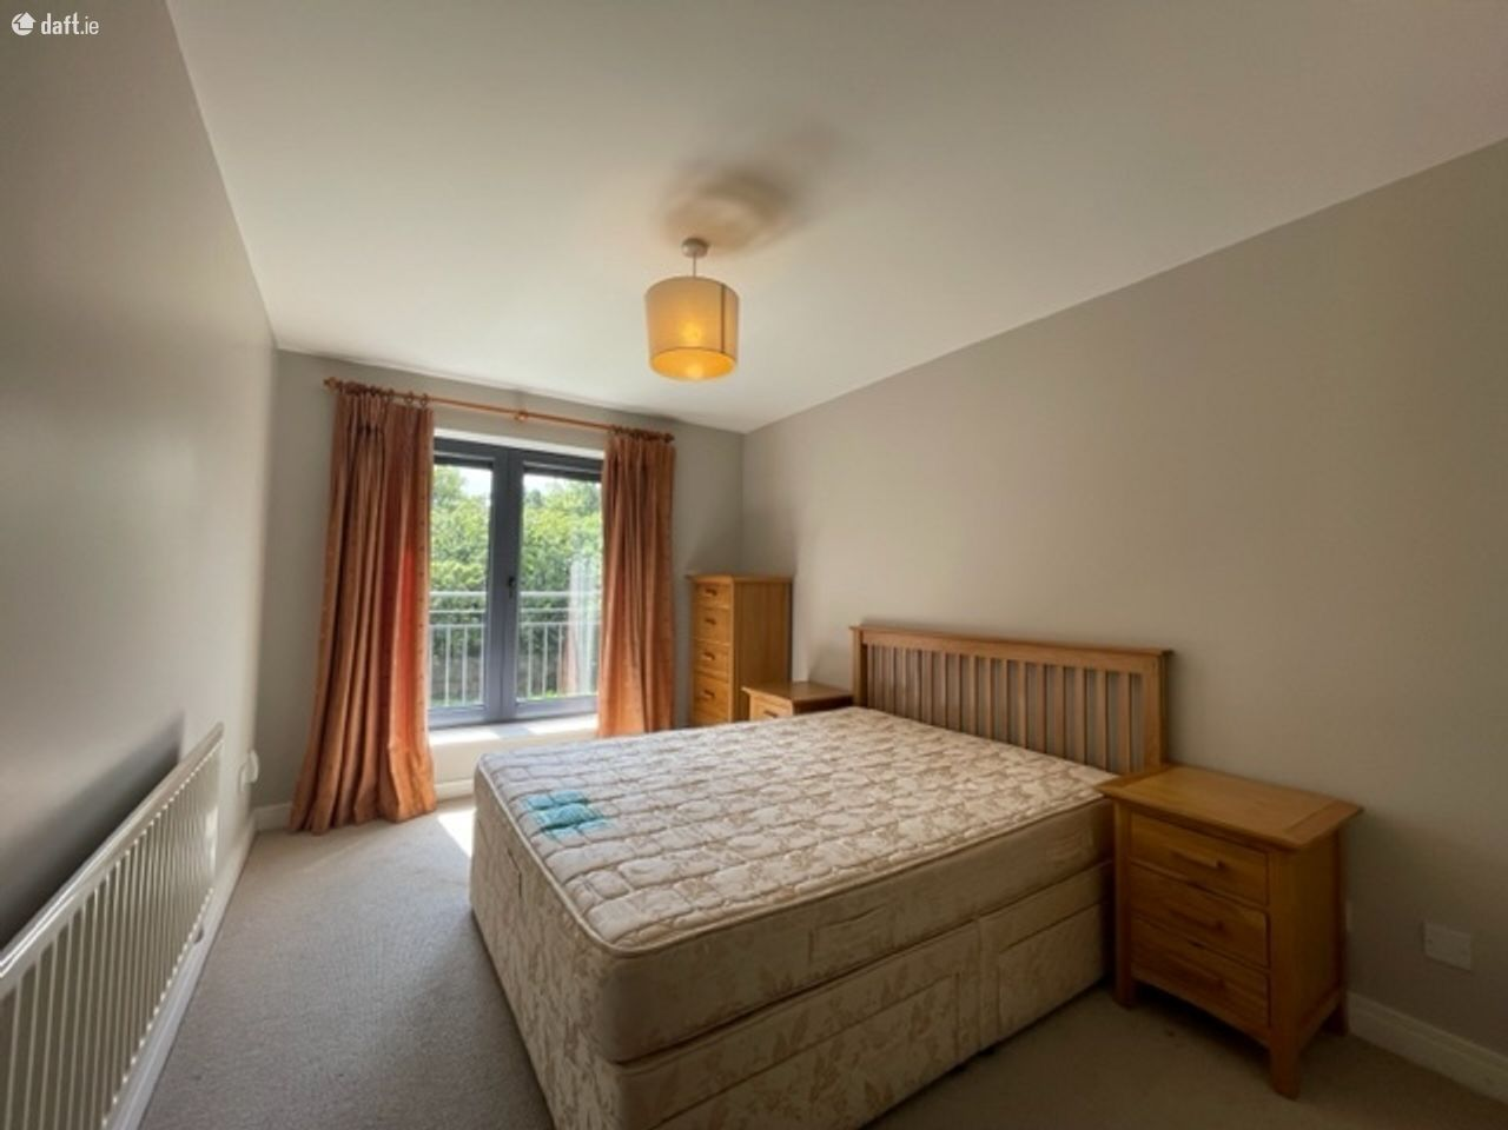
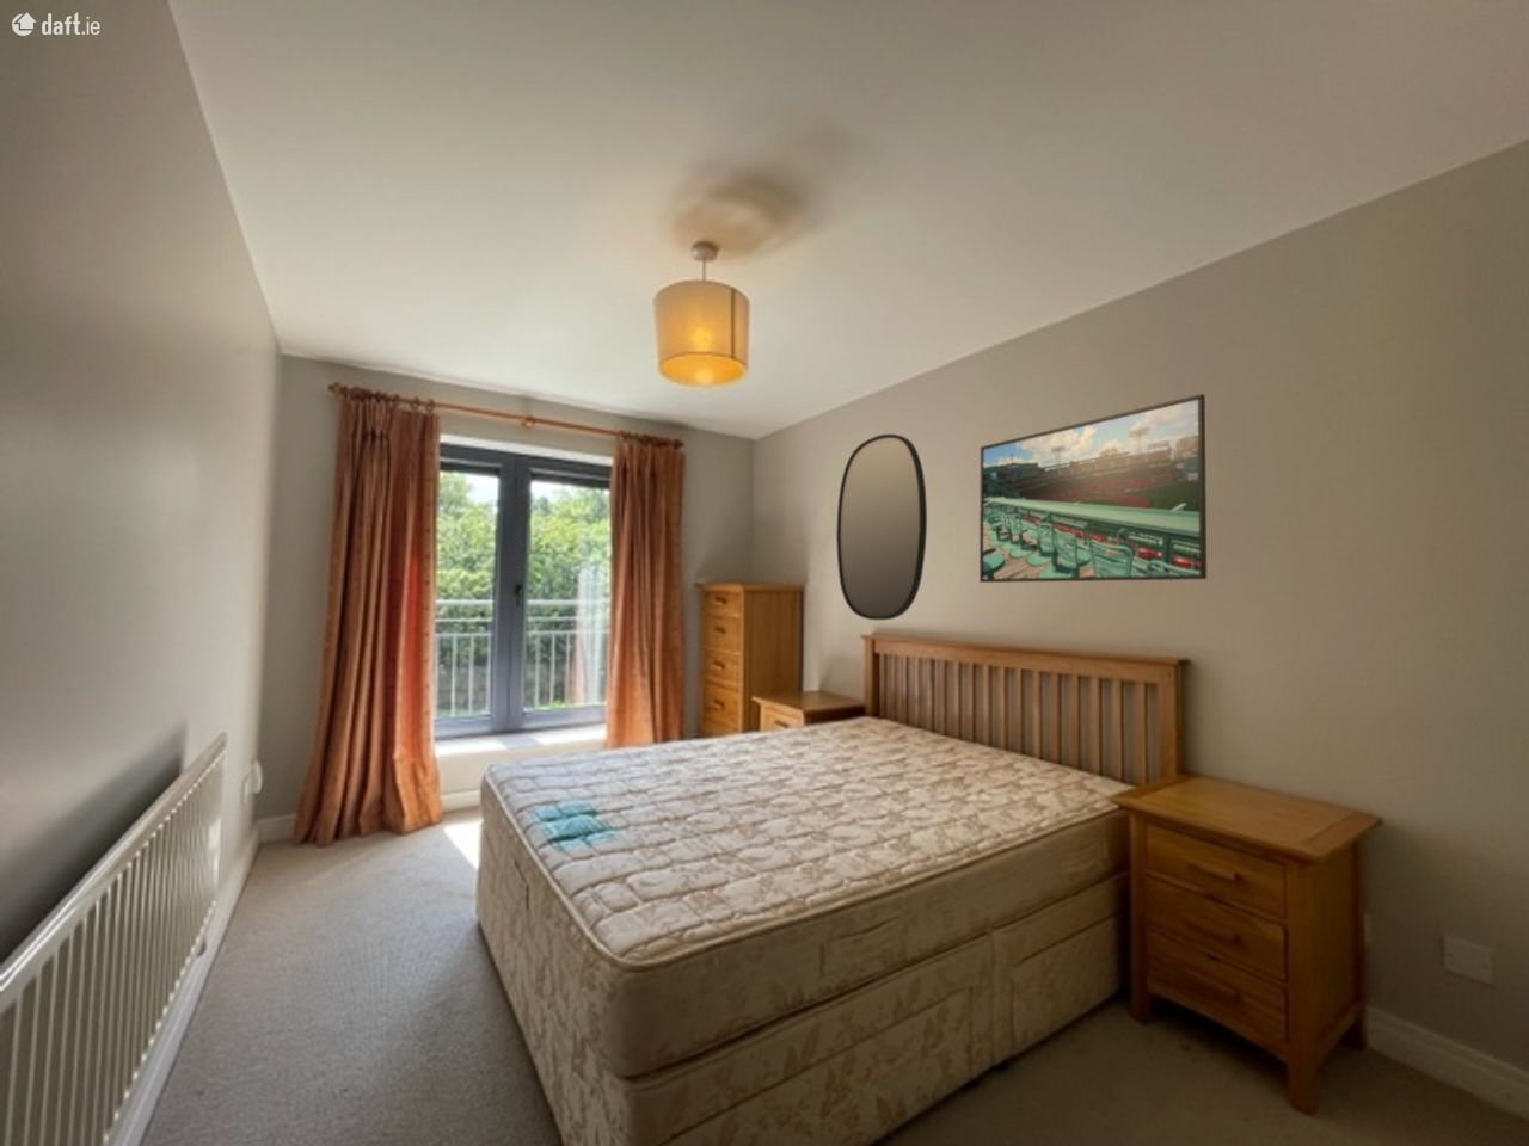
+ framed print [979,392,1208,584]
+ home mirror [836,433,928,621]
